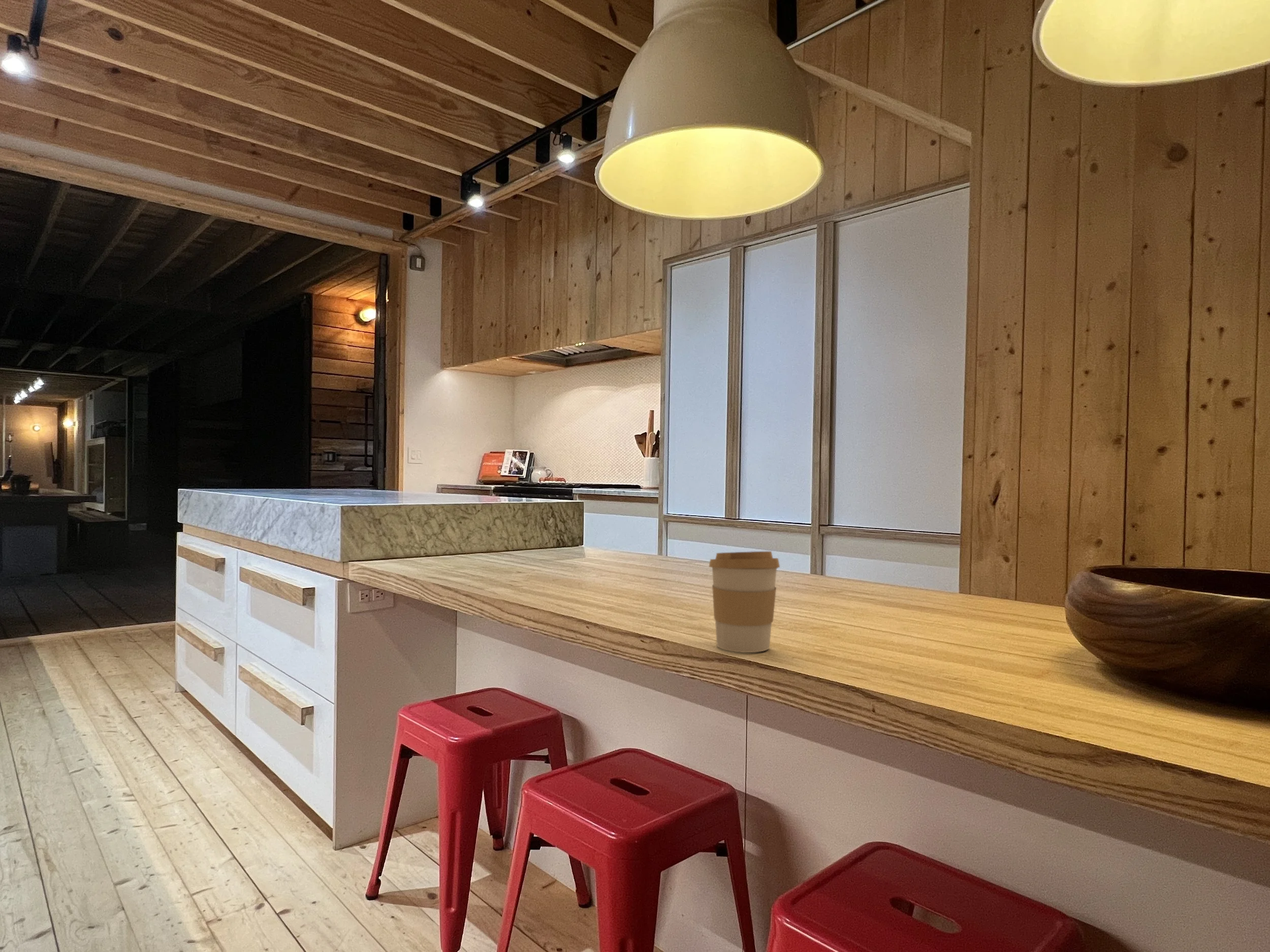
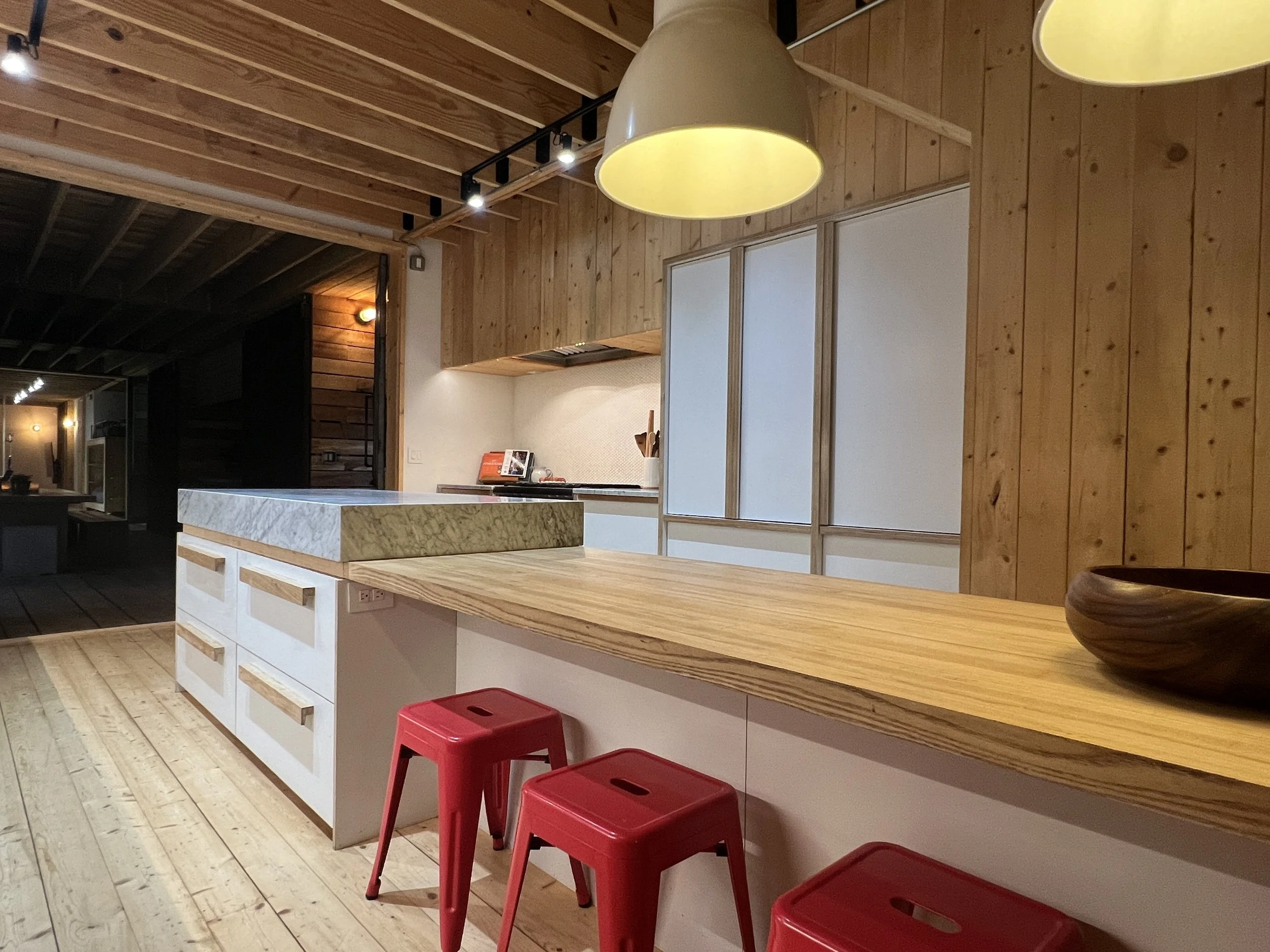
- coffee cup [708,551,780,653]
